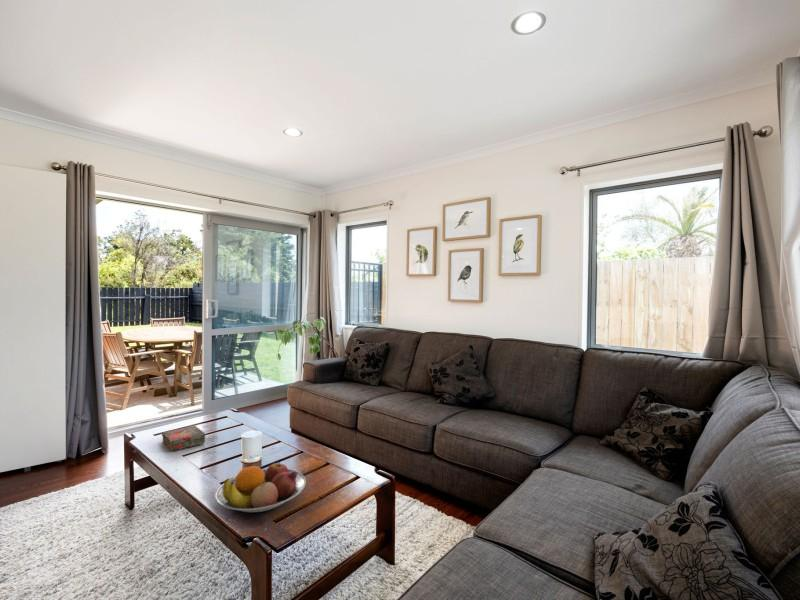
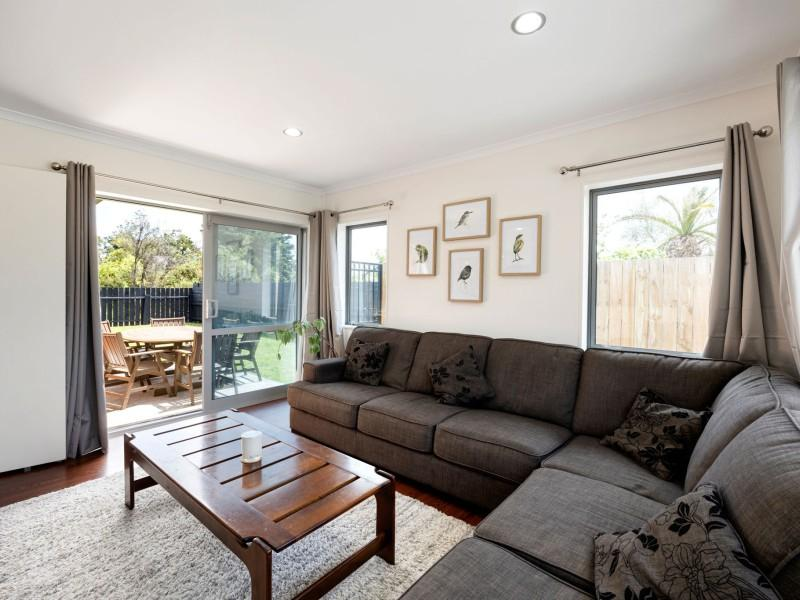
- fruit bowl [215,460,307,513]
- book [161,425,206,452]
